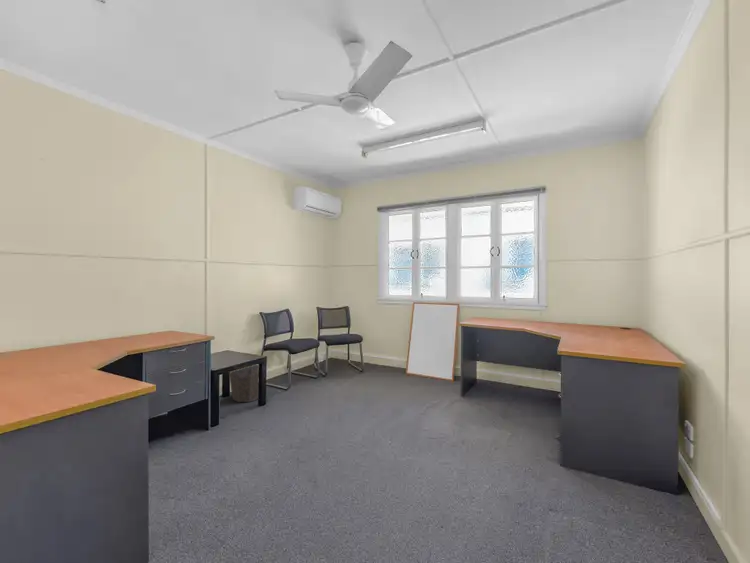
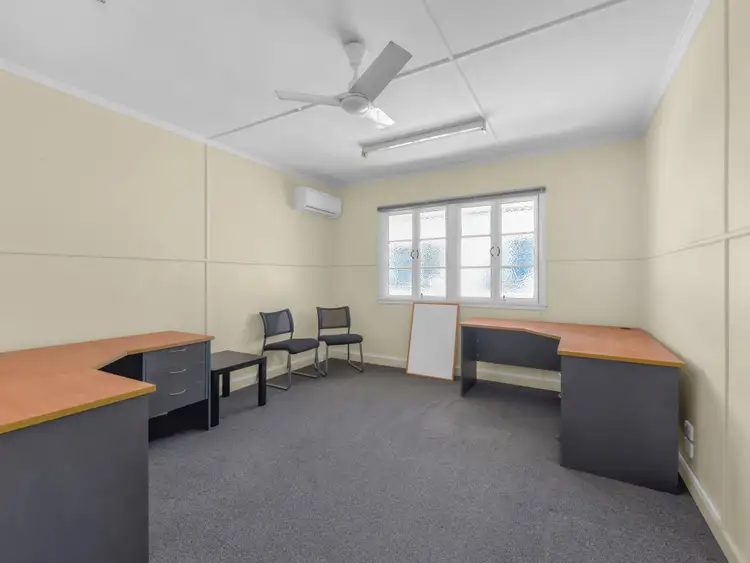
- waste bin [228,364,260,403]
